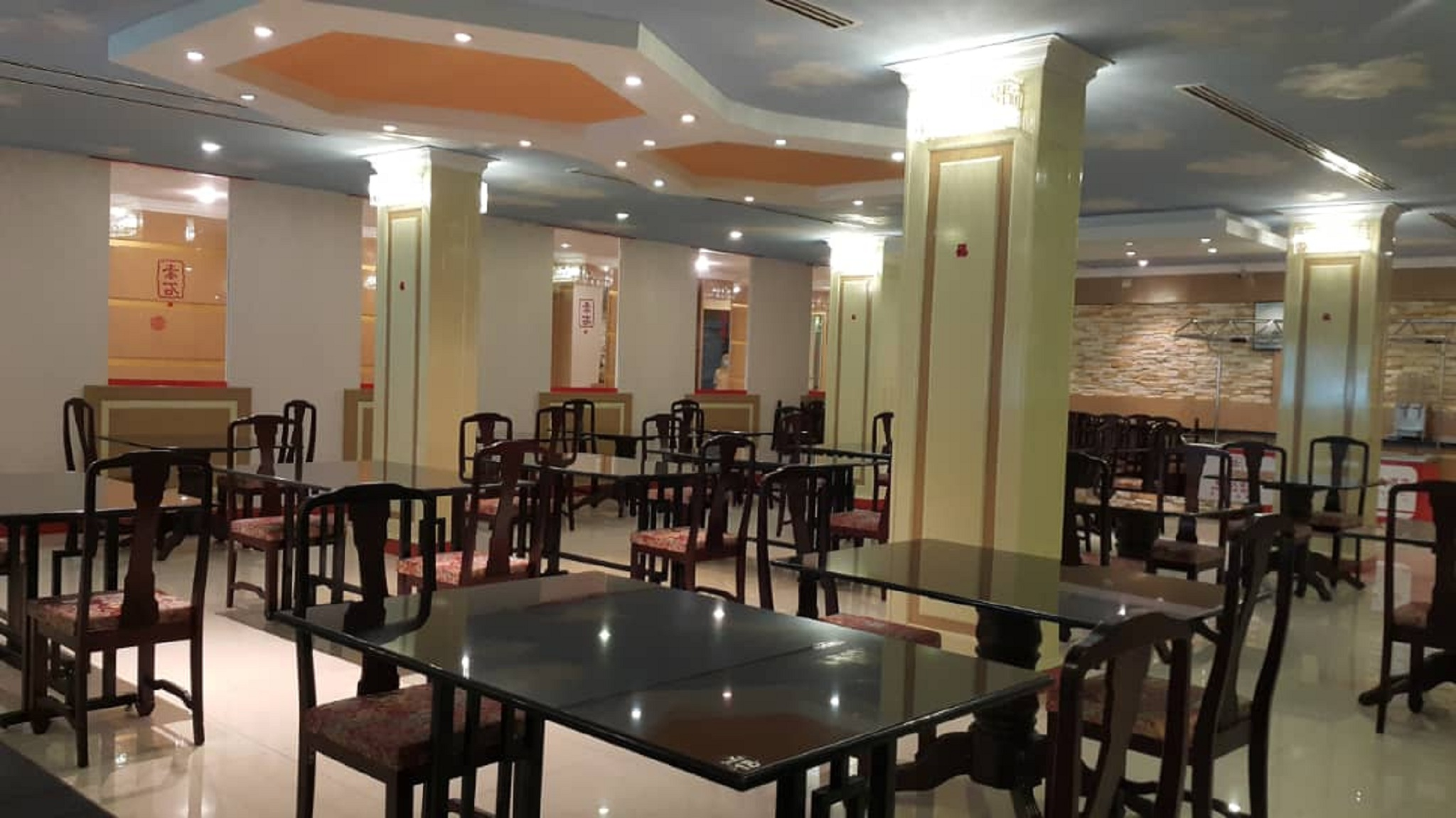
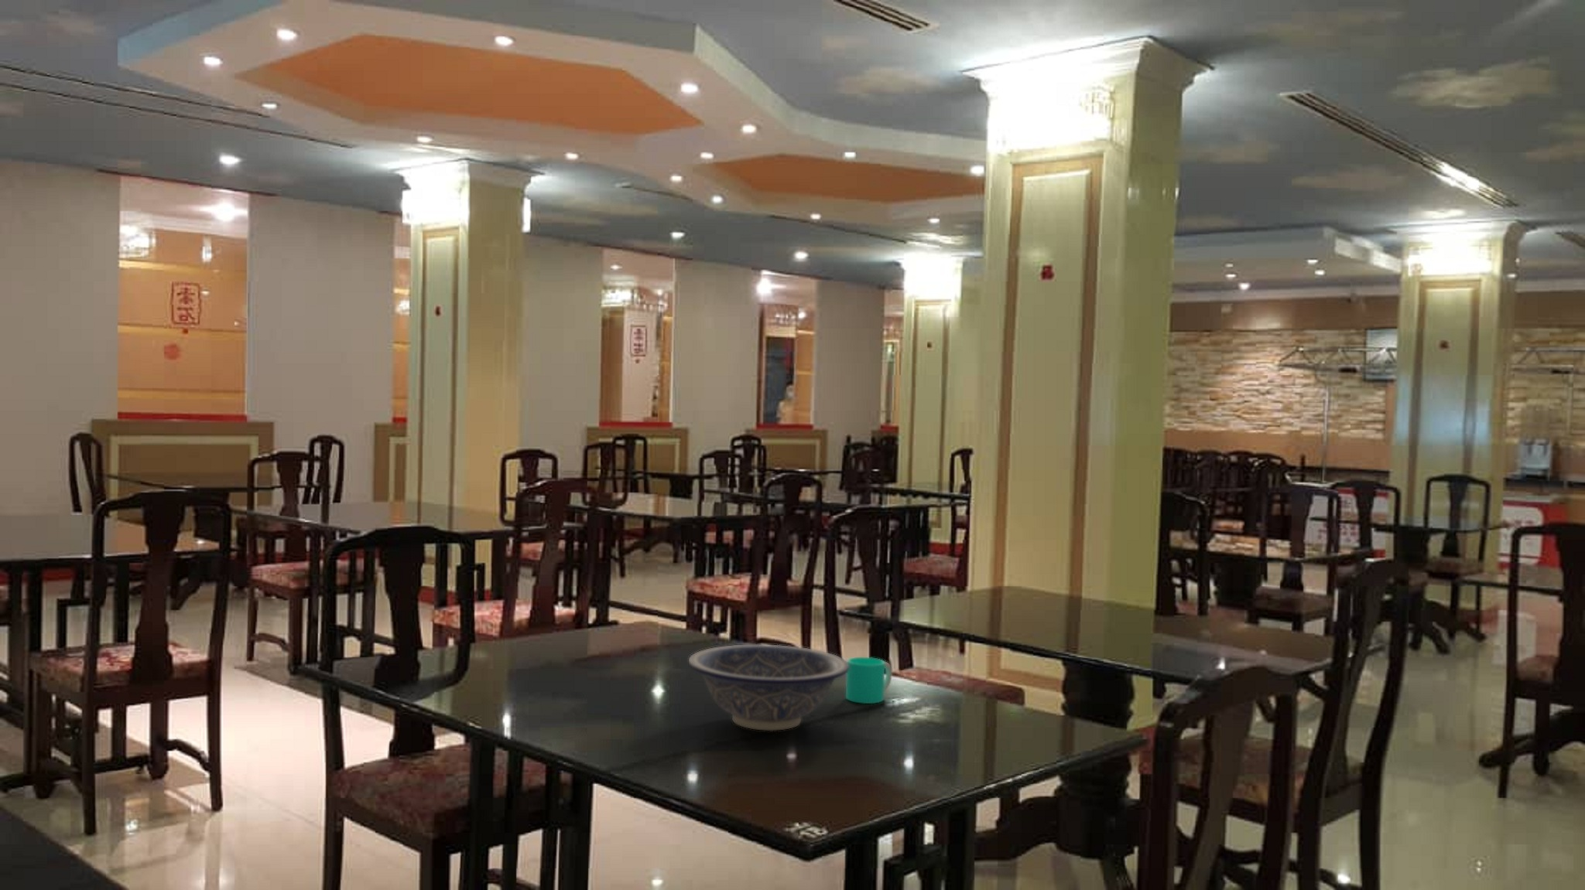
+ decorative bowl [688,644,849,731]
+ cup [845,656,893,704]
